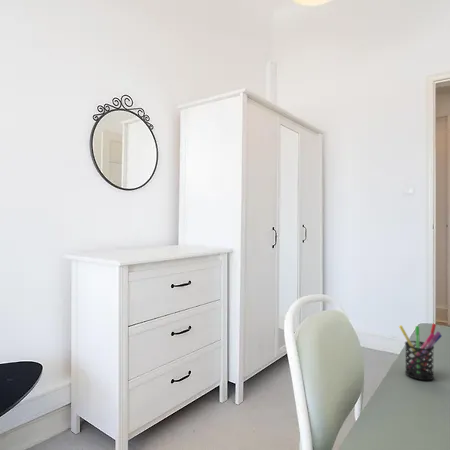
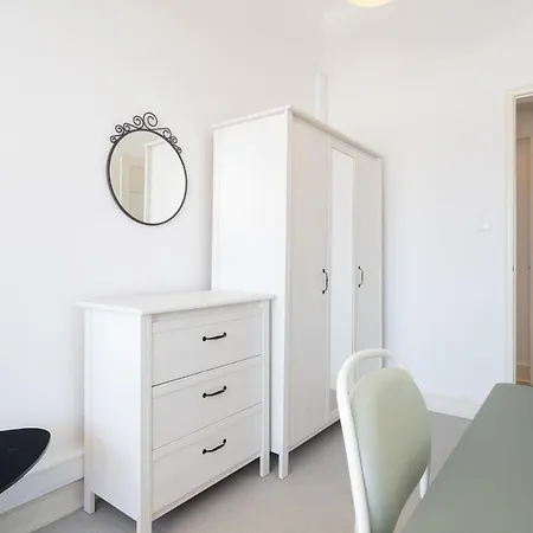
- pen holder [398,323,443,381]
